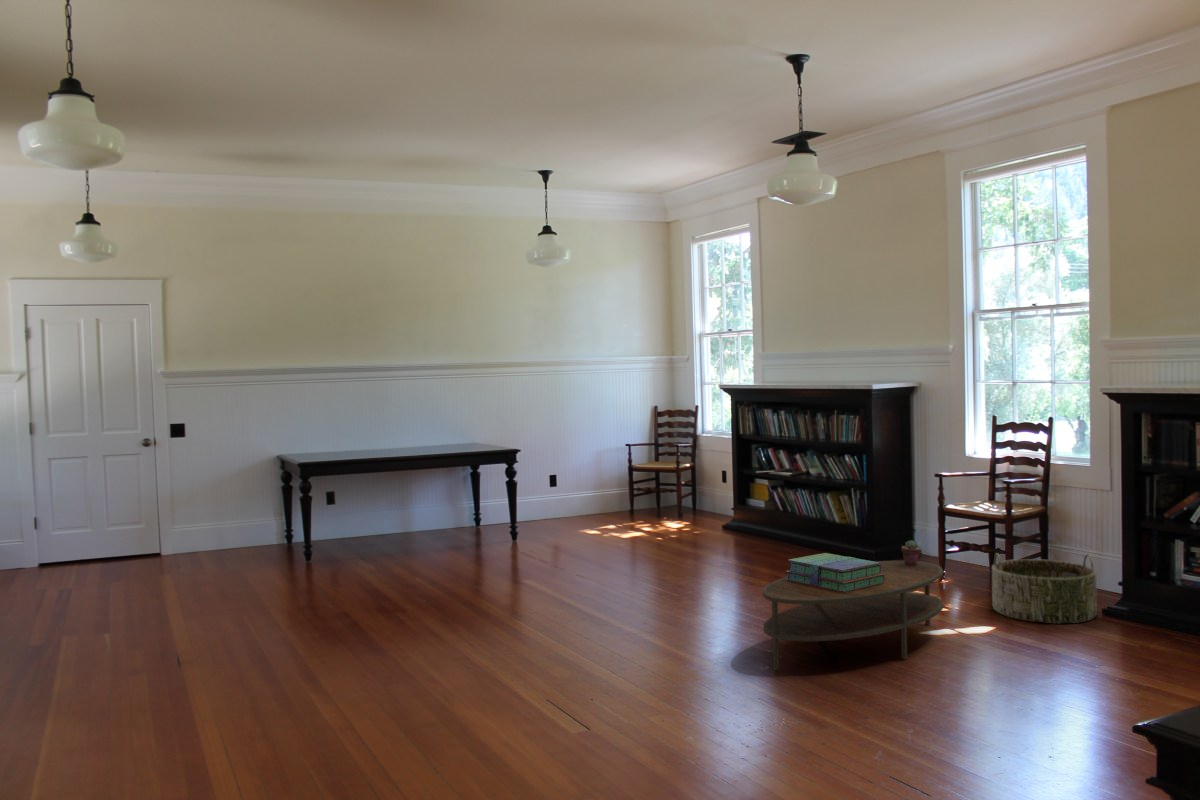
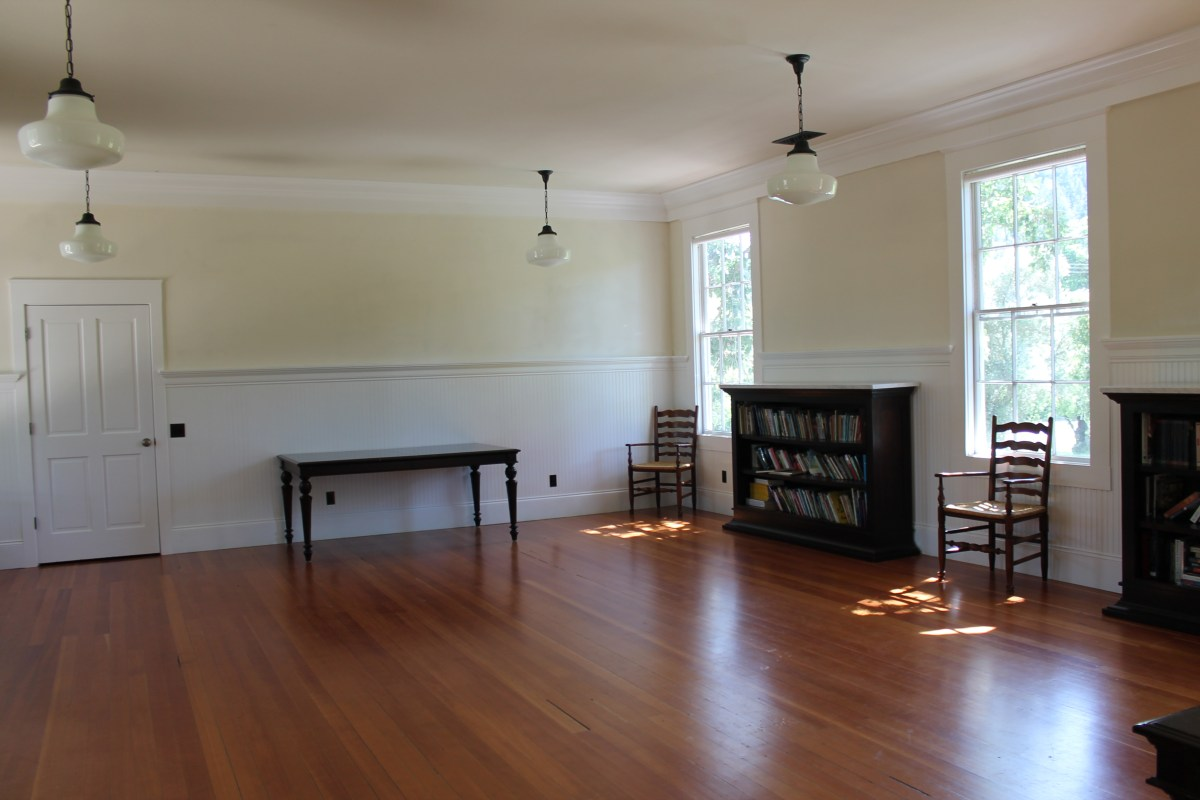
- stack of books [784,552,885,592]
- basket [991,552,1098,624]
- potted succulent [901,539,922,566]
- coffee table [762,560,945,671]
